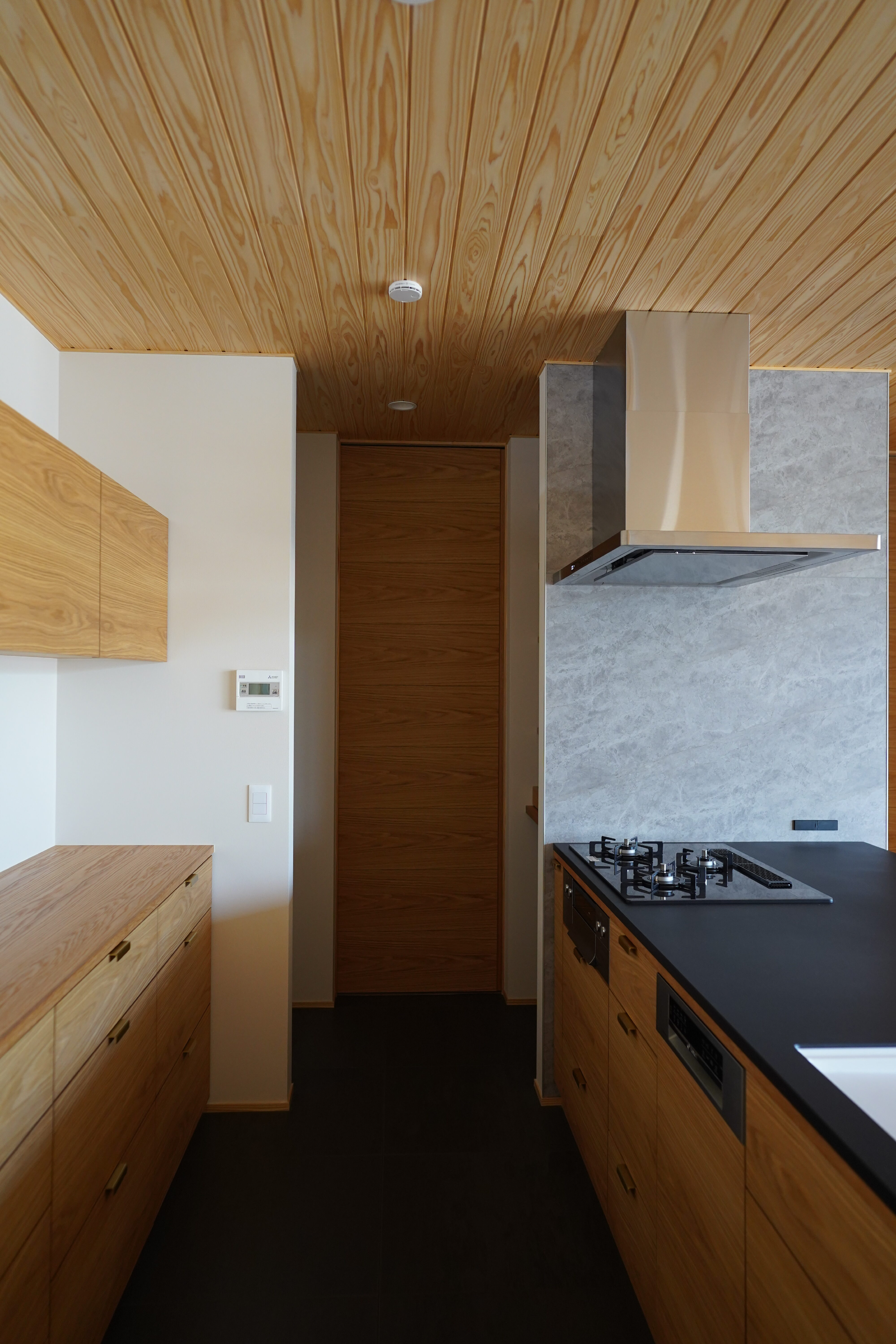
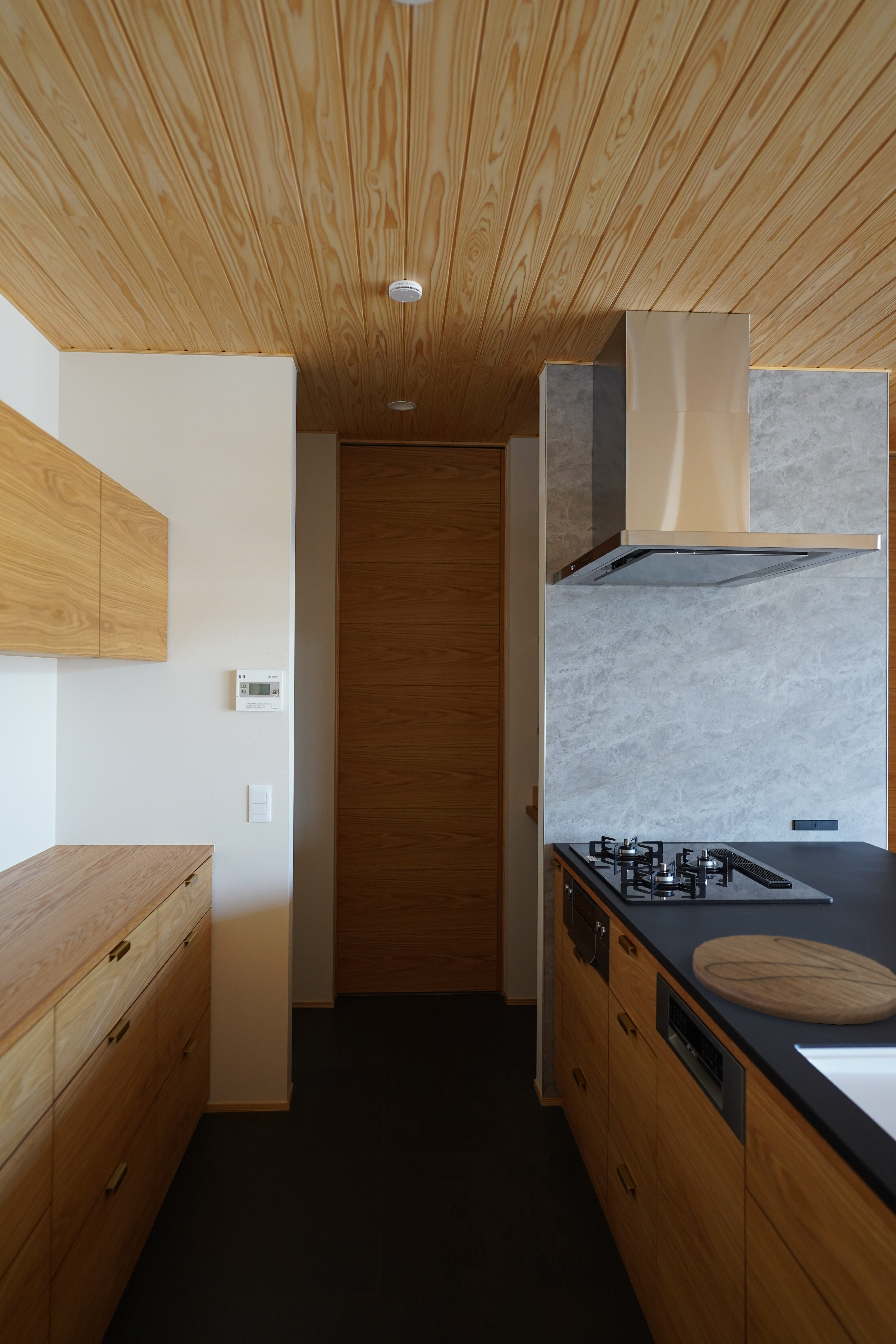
+ cutting board [693,934,896,1025]
